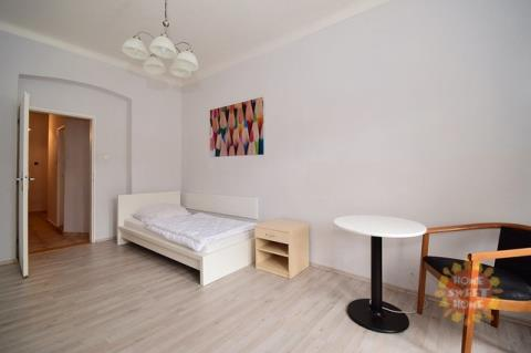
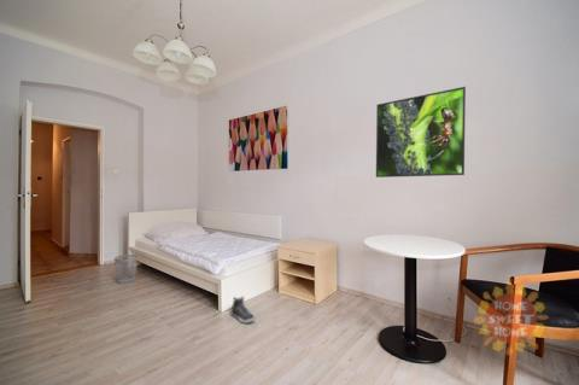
+ wastebasket [113,253,139,285]
+ sneaker [229,296,256,325]
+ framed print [375,86,467,179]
